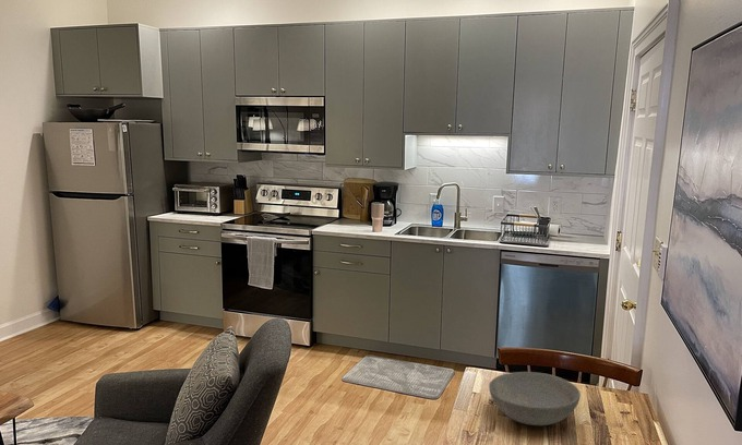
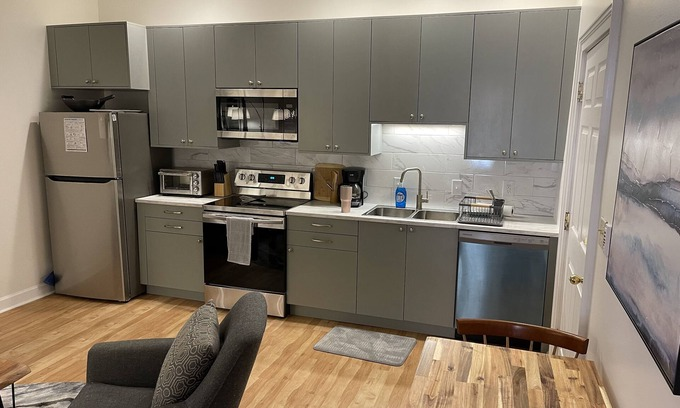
- bowl [488,371,582,426]
